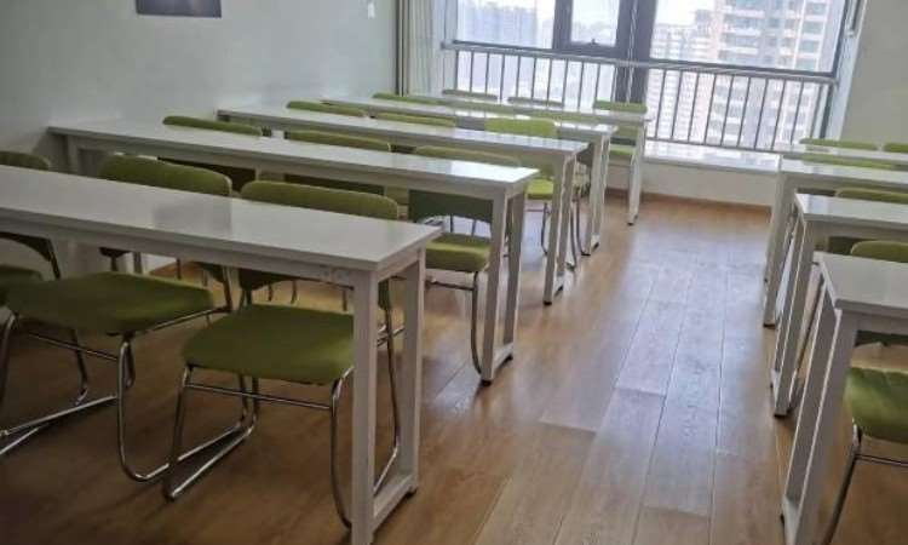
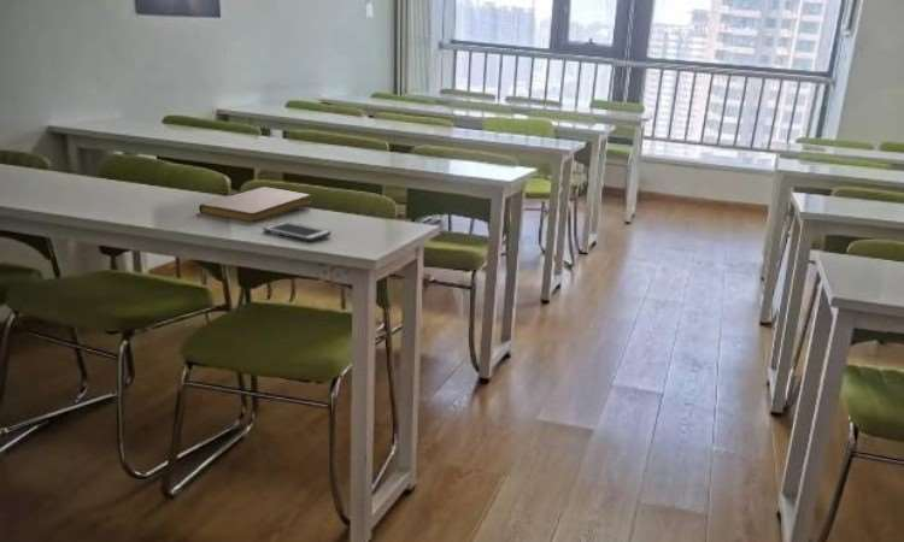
+ notebook [198,185,312,224]
+ cell phone [263,220,333,243]
